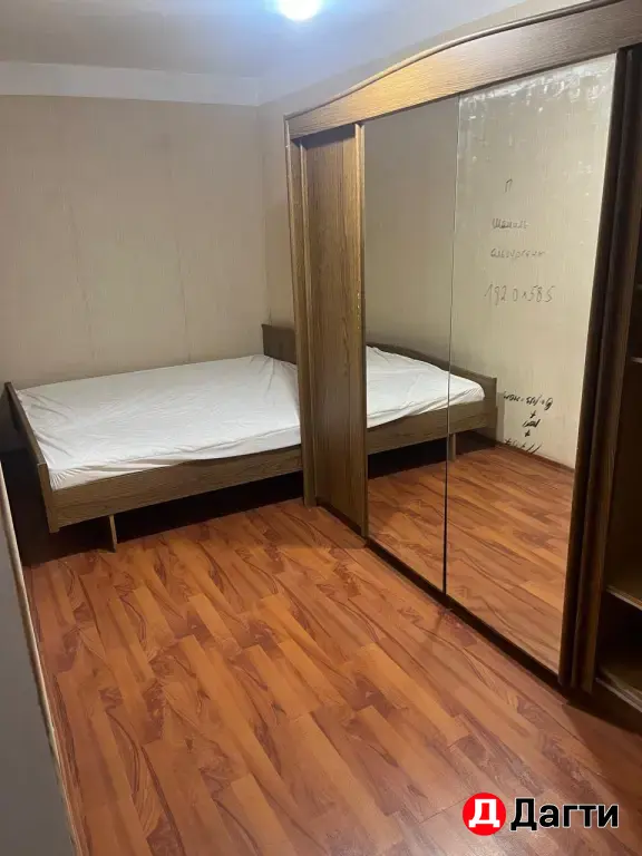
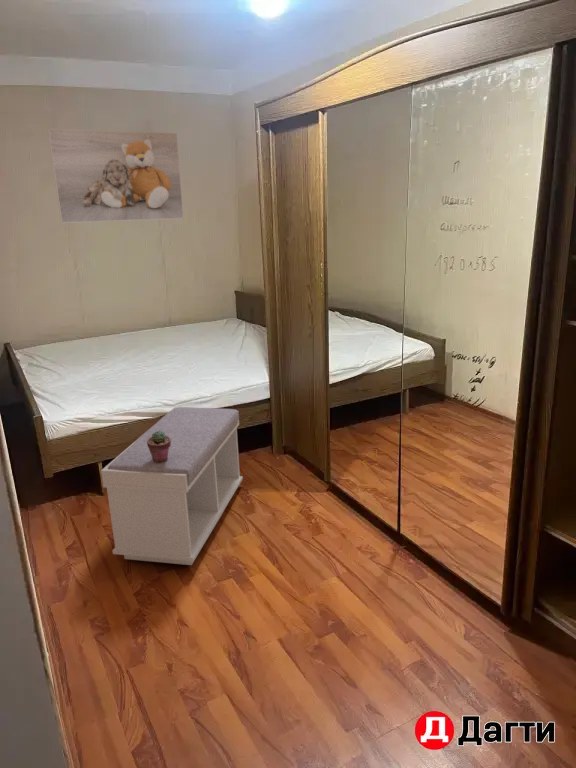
+ bench [100,406,244,566]
+ potted succulent [147,431,171,462]
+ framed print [47,128,185,224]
